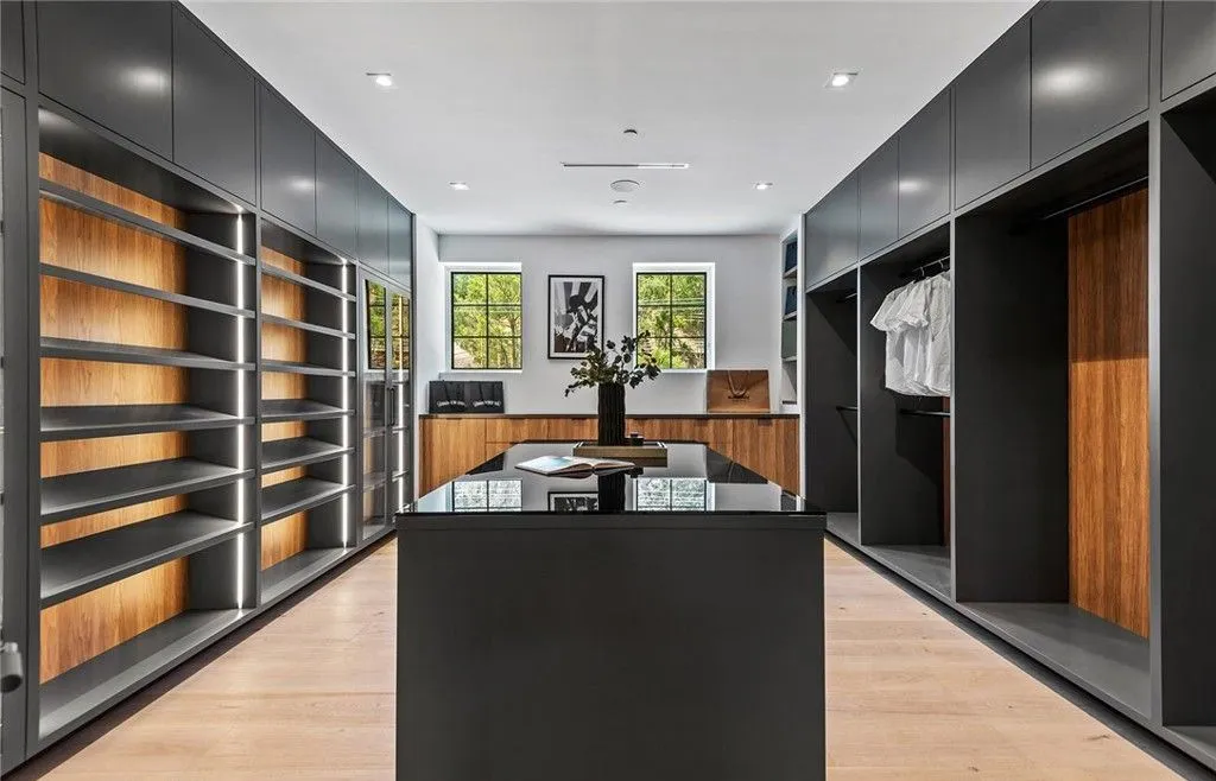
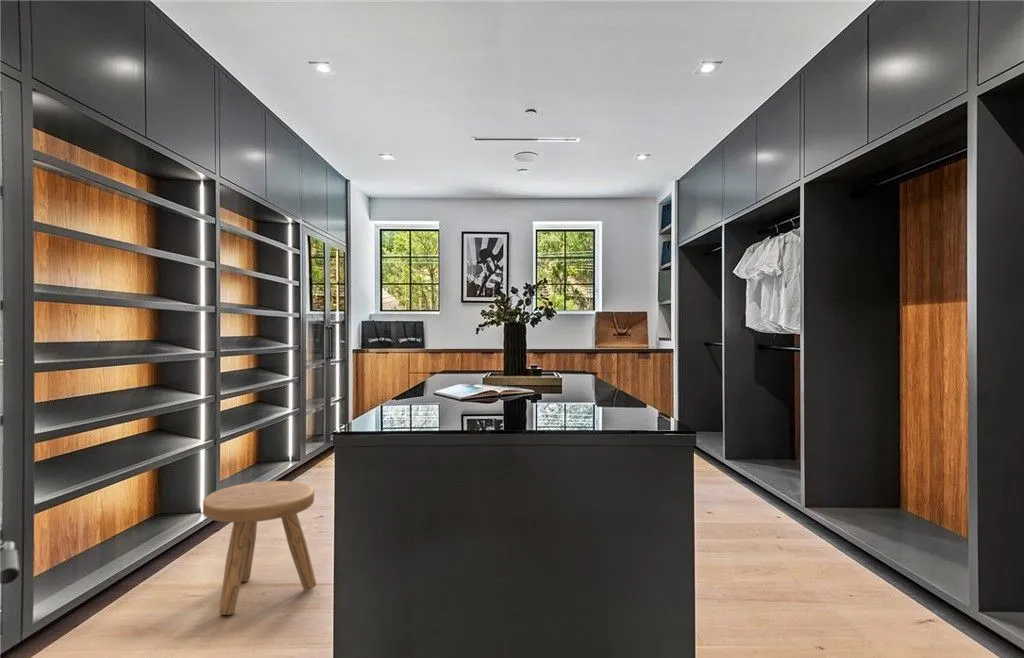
+ stool [202,480,317,616]
